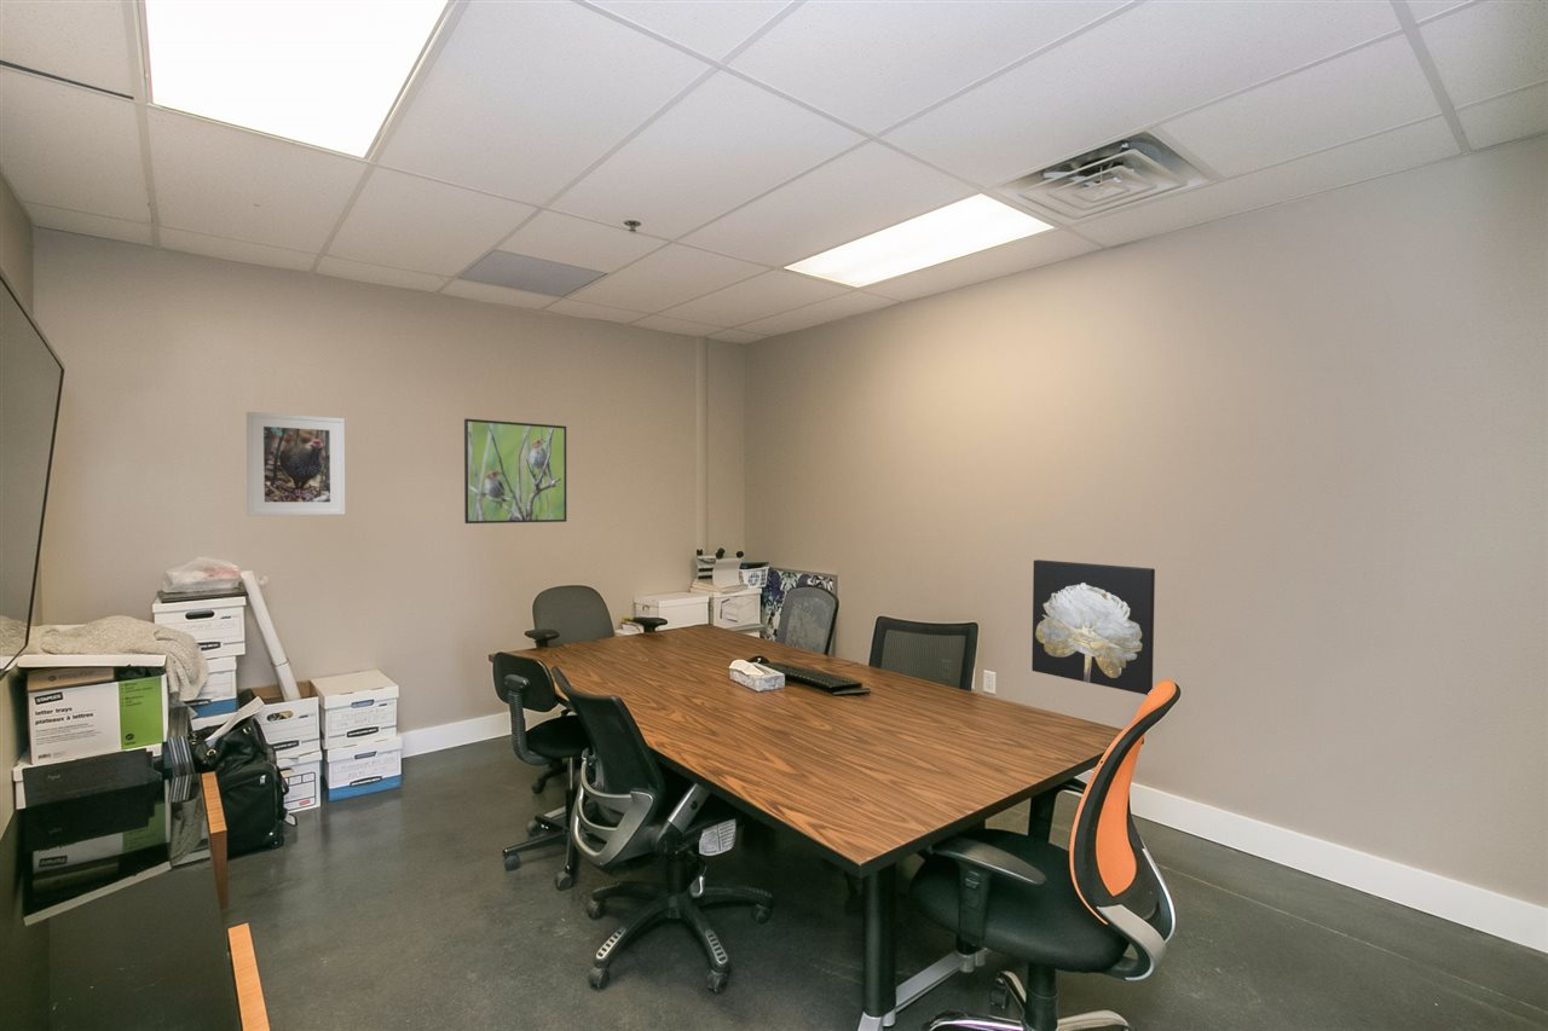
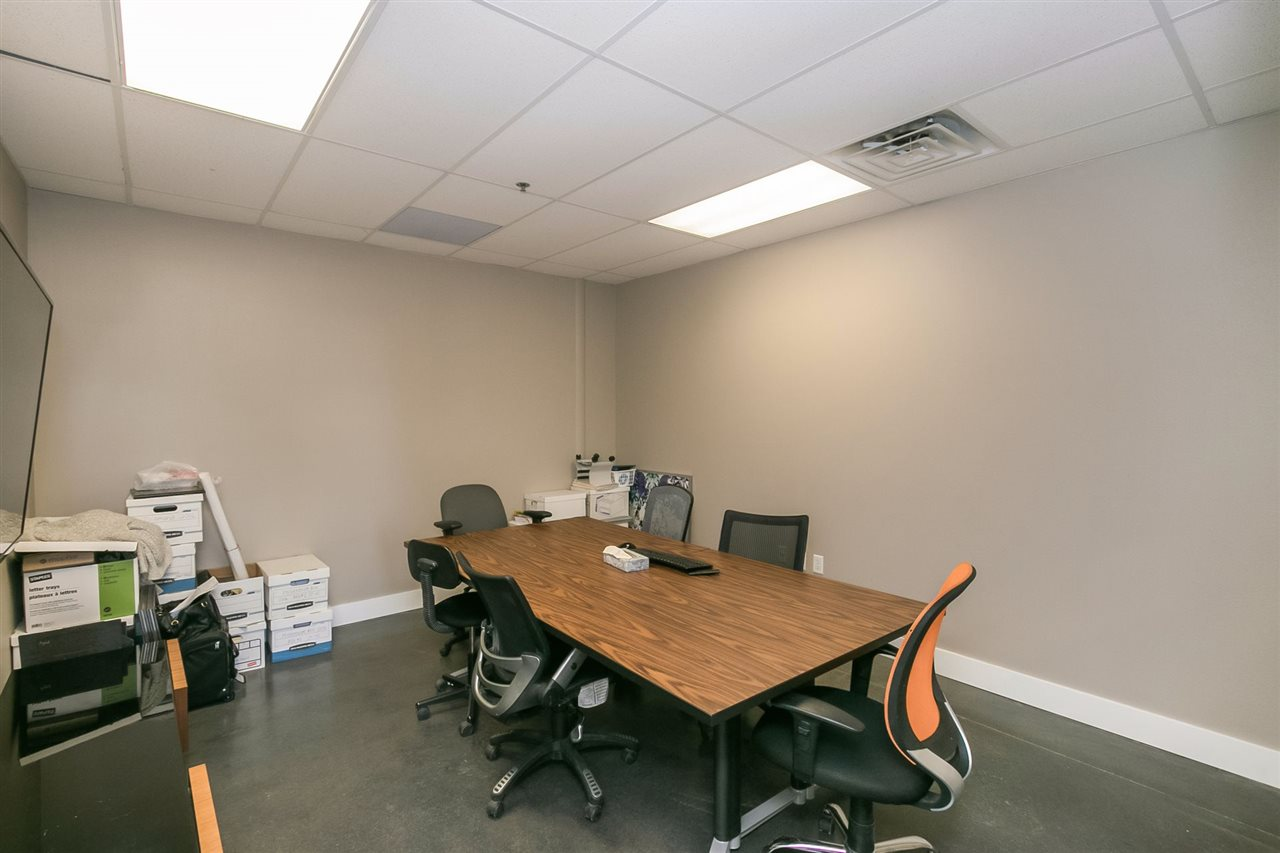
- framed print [463,417,567,525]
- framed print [246,411,347,517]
- wall art [1030,558,1156,696]
